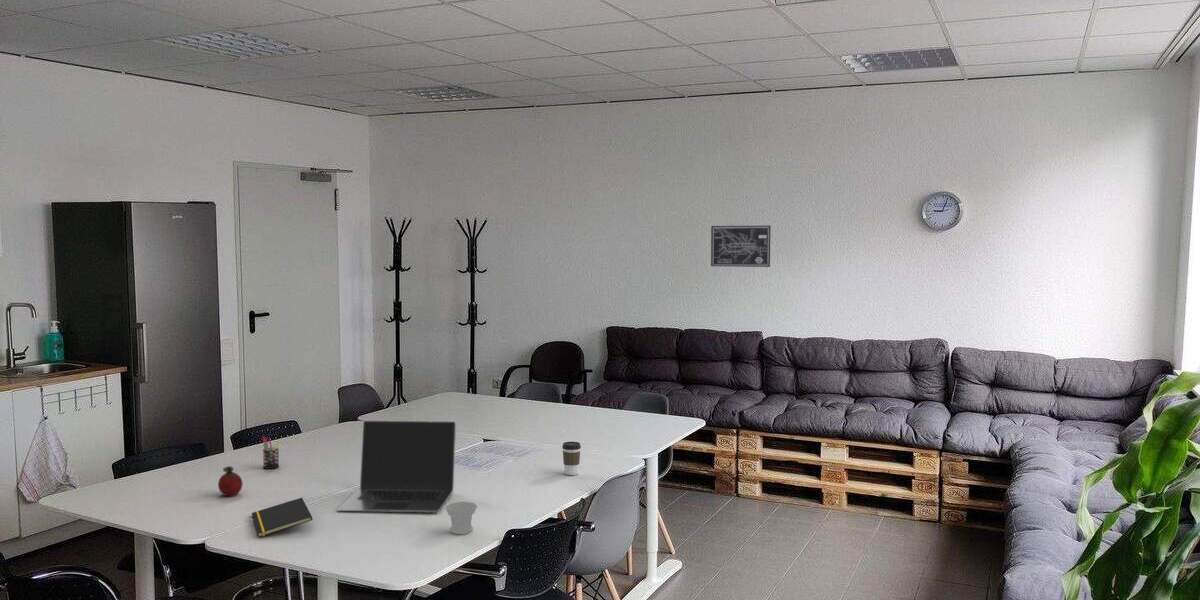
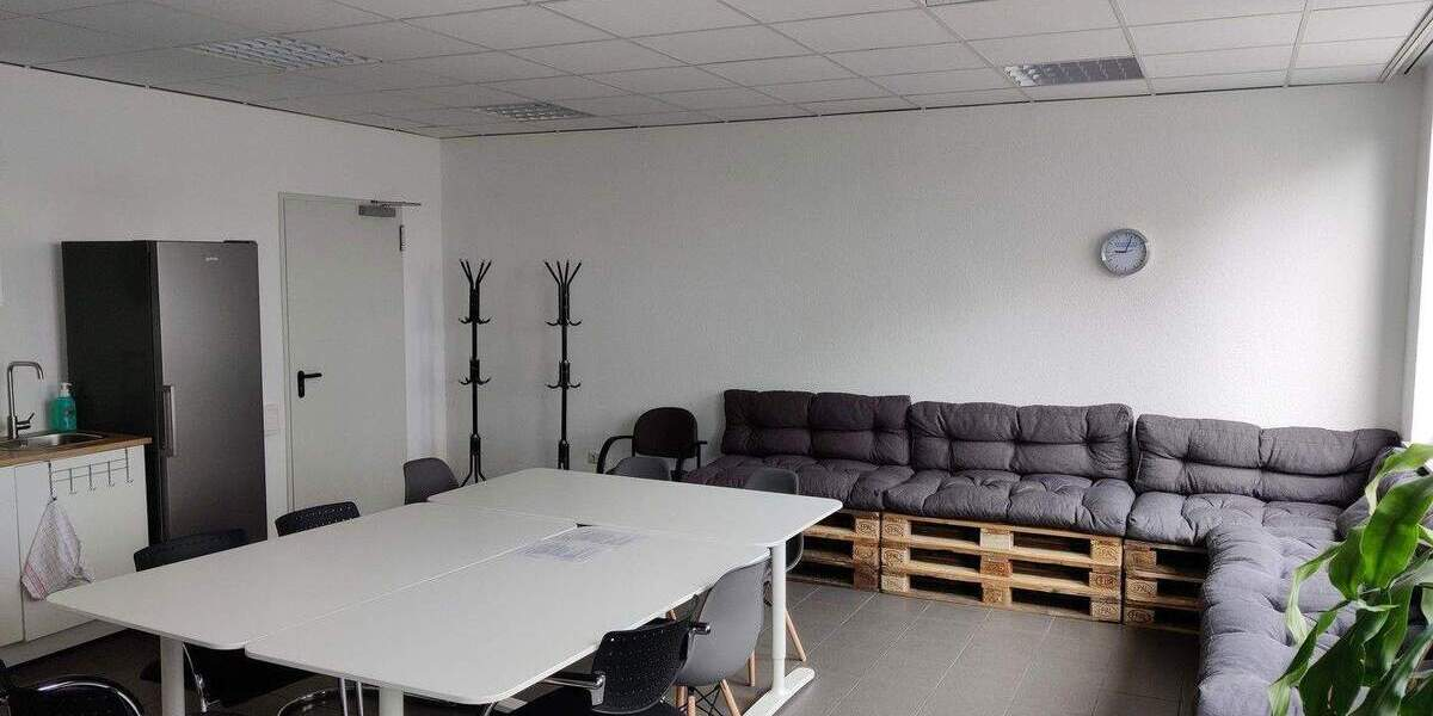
- notepad [251,497,314,538]
- pen holder [261,435,281,470]
- fruit [217,465,244,498]
- wall art [710,225,772,268]
- coffee cup [561,441,582,476]
- laptop [336,419,457,513]
- cup [445,501,478,535]
